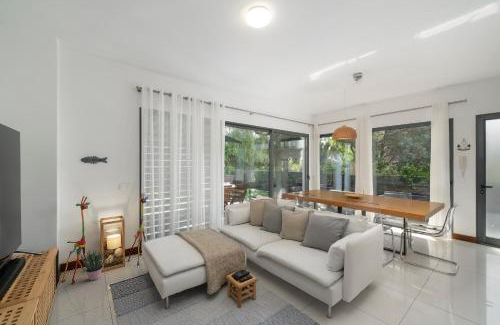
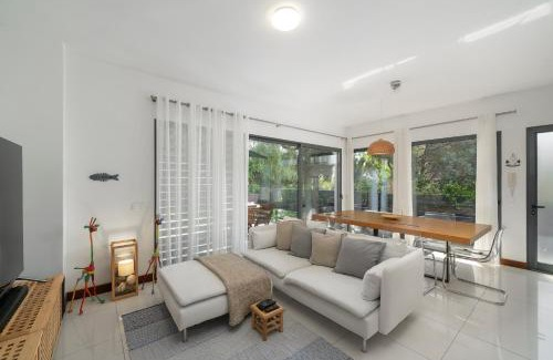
- potted plant [79,248,107,282]
